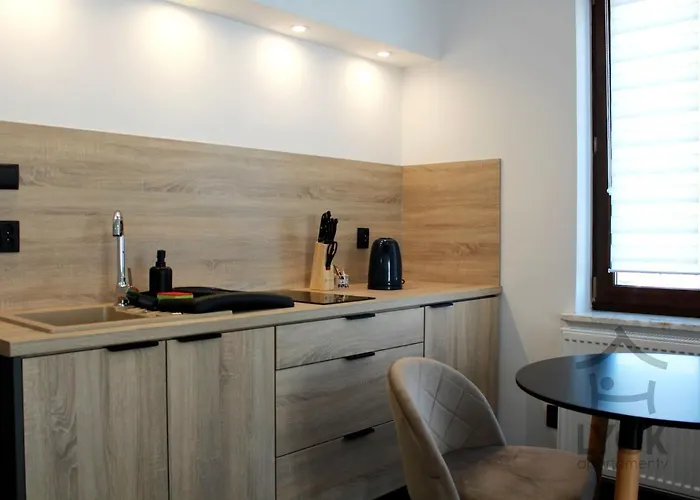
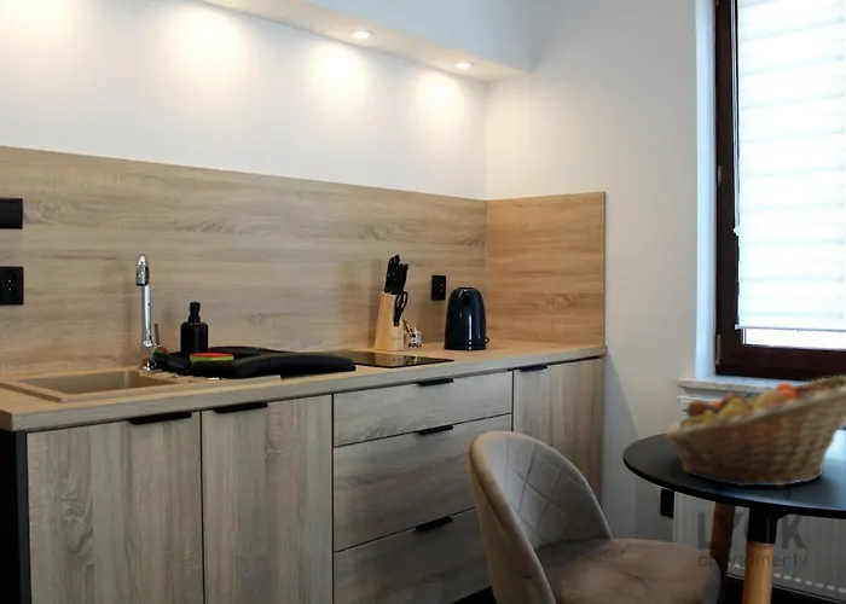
+ fruit basket [661,374,846,488]
